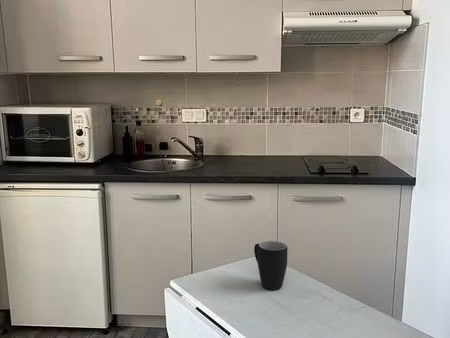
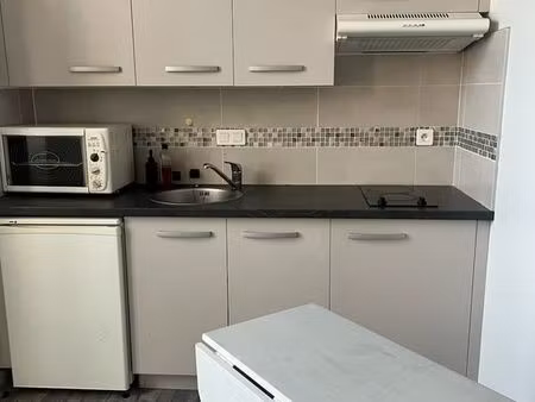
- mug [253,240,289,291]
